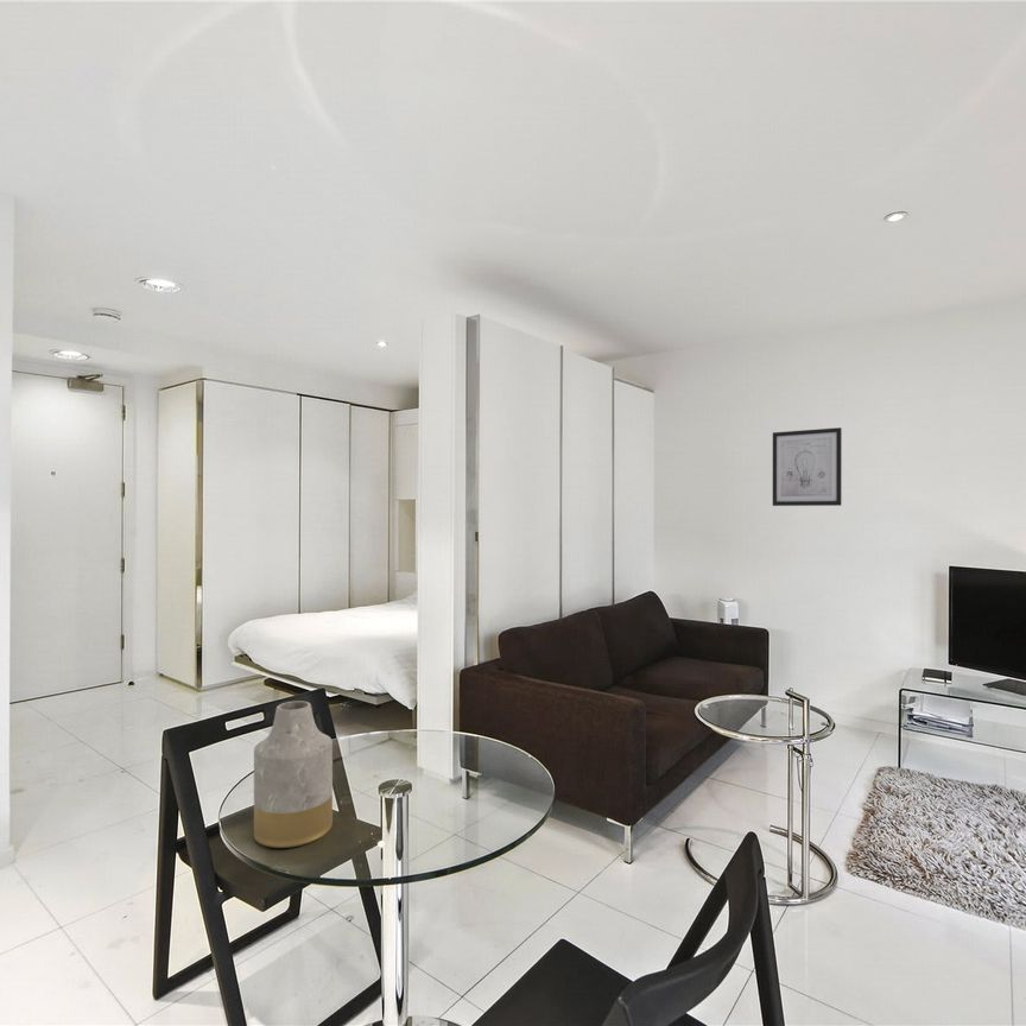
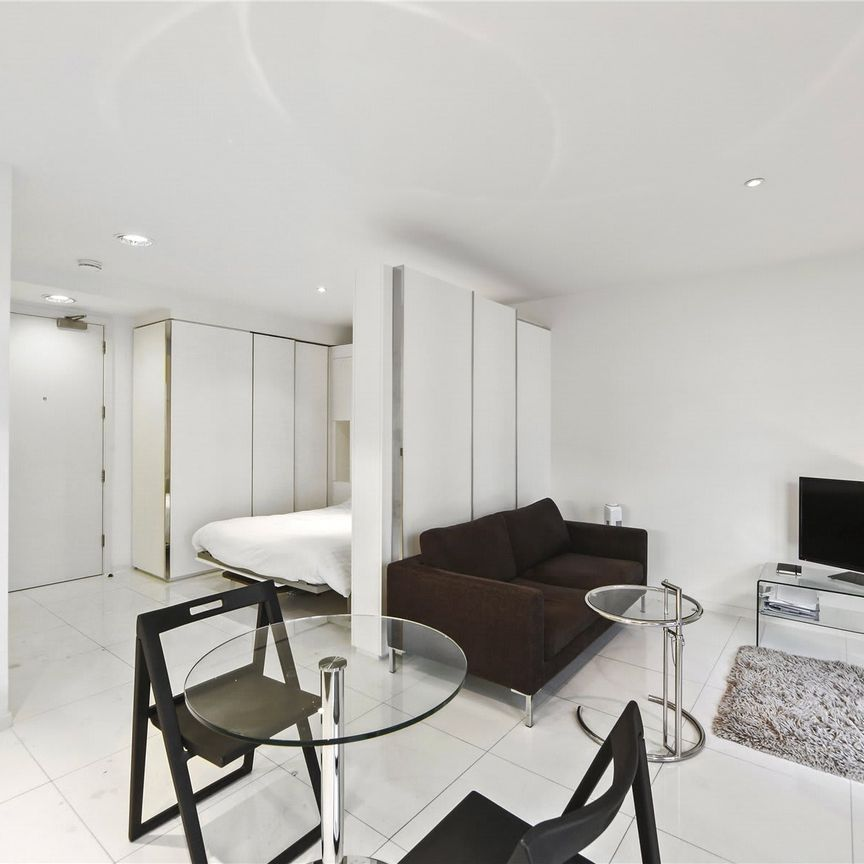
- vase [253,699,334,849]
- wall art [772,426,843,507]
